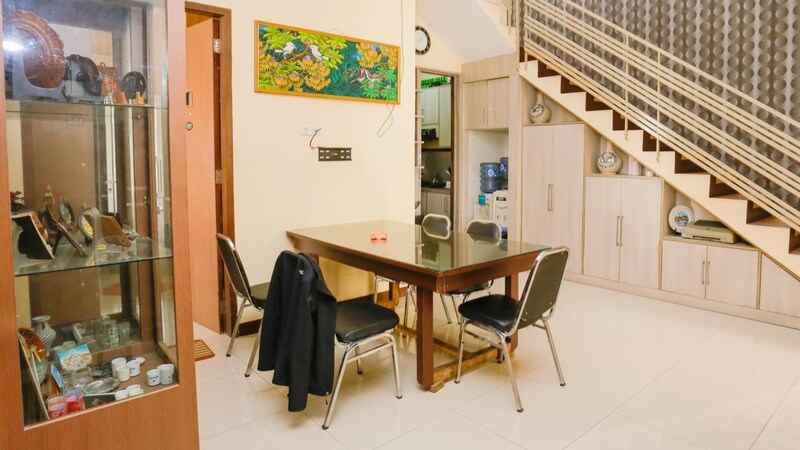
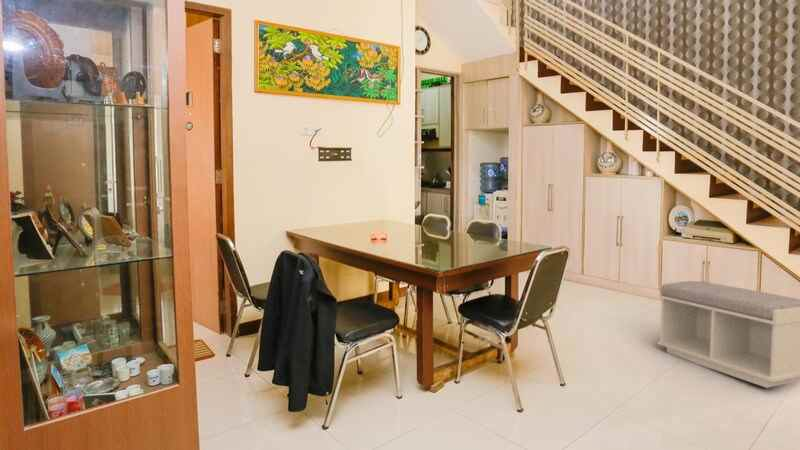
+ bench [656,280,800,389]
